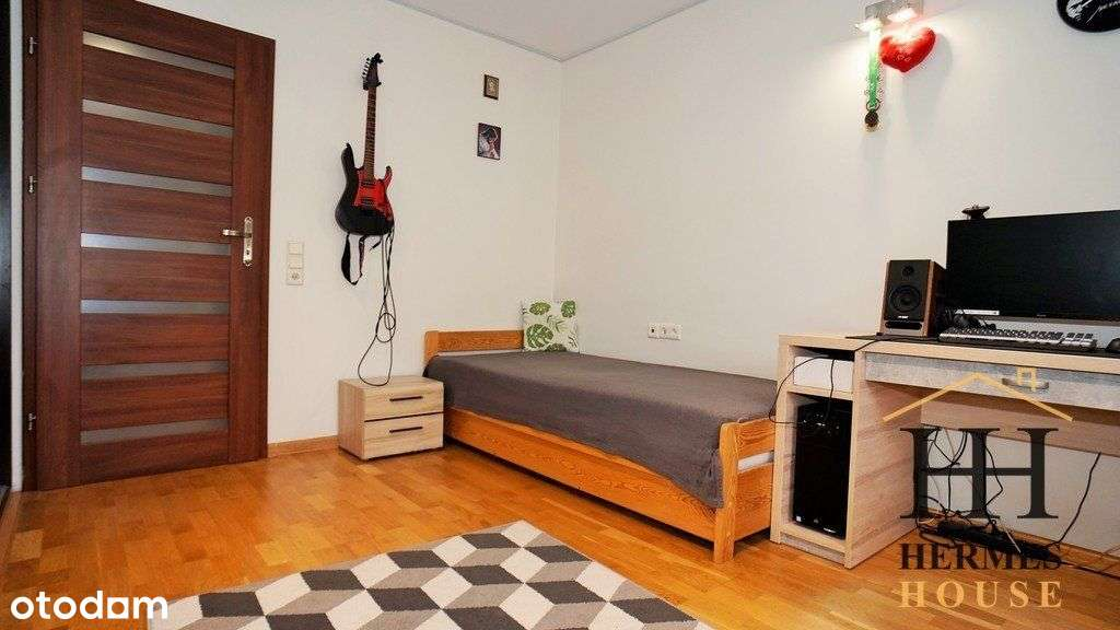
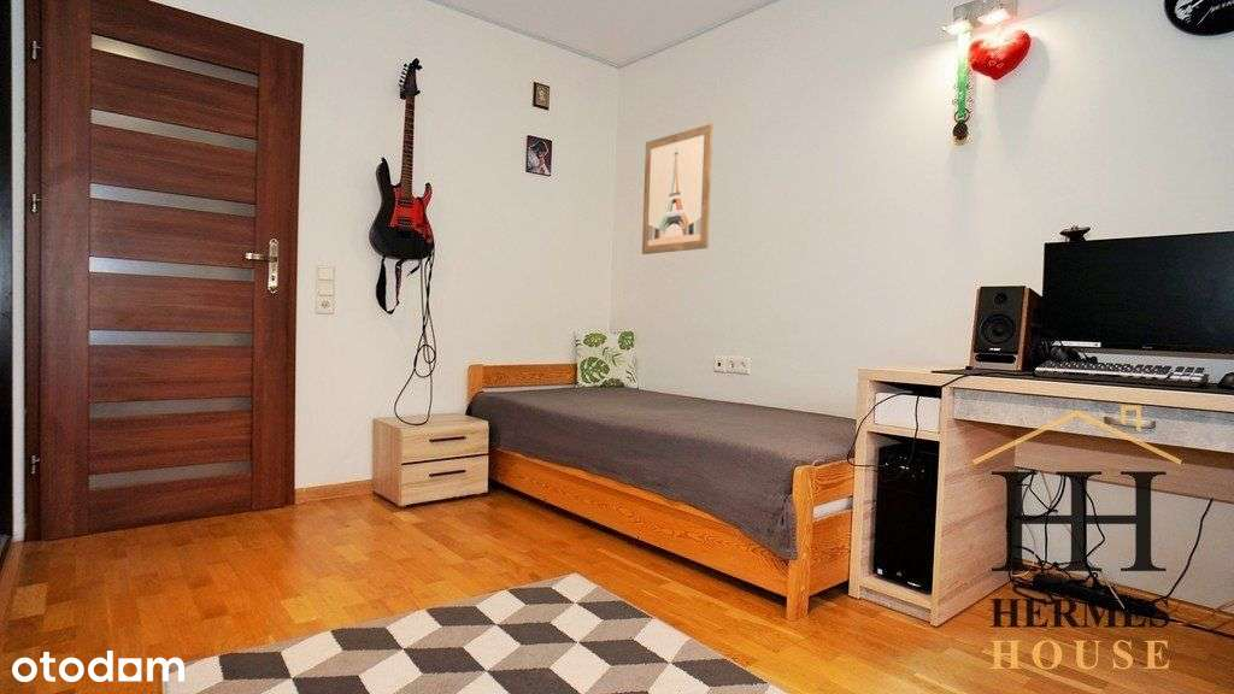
+ wall art [641,123,713,255]
